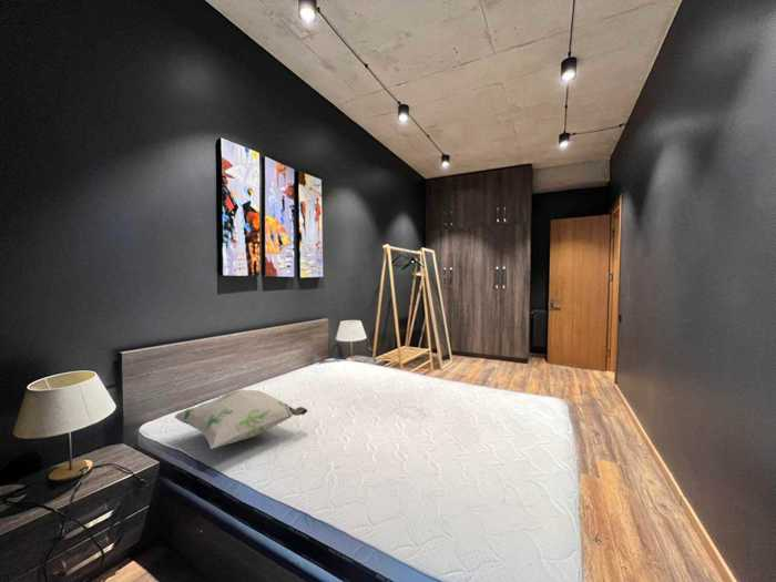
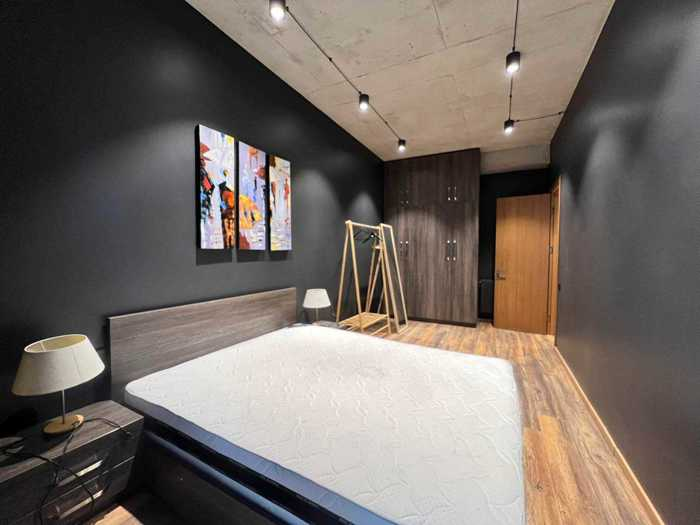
- decorative pillow [173,389,309,450]
